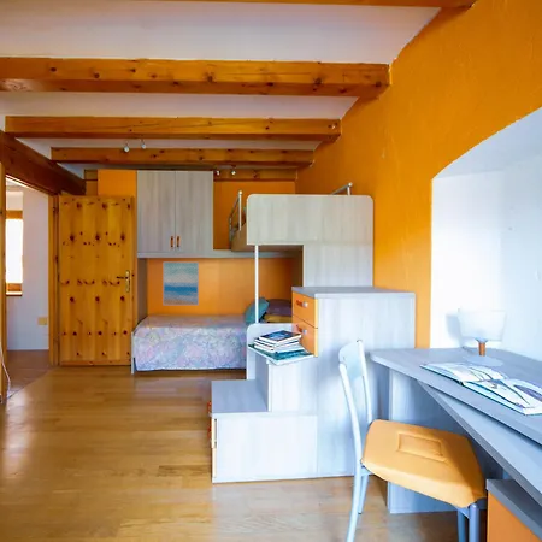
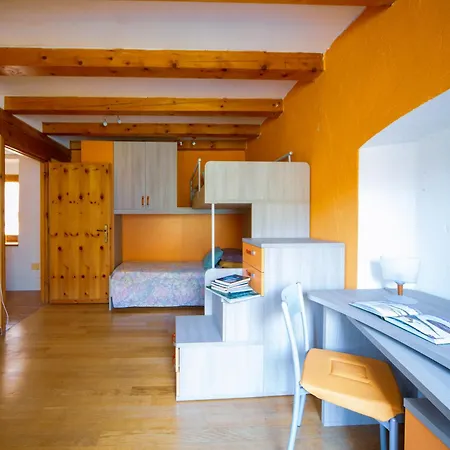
- wall art [161,261,200,306]
